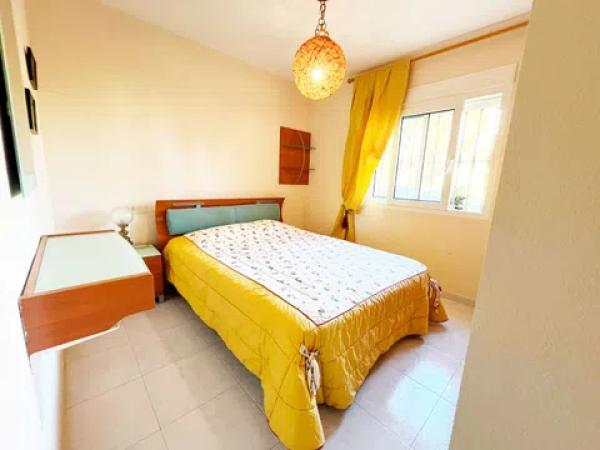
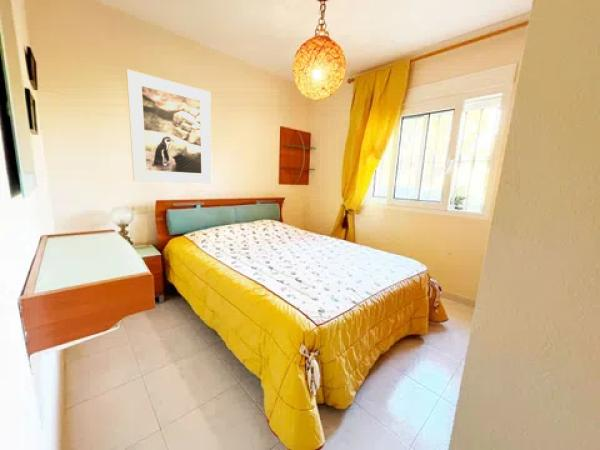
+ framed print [125,68,213,185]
